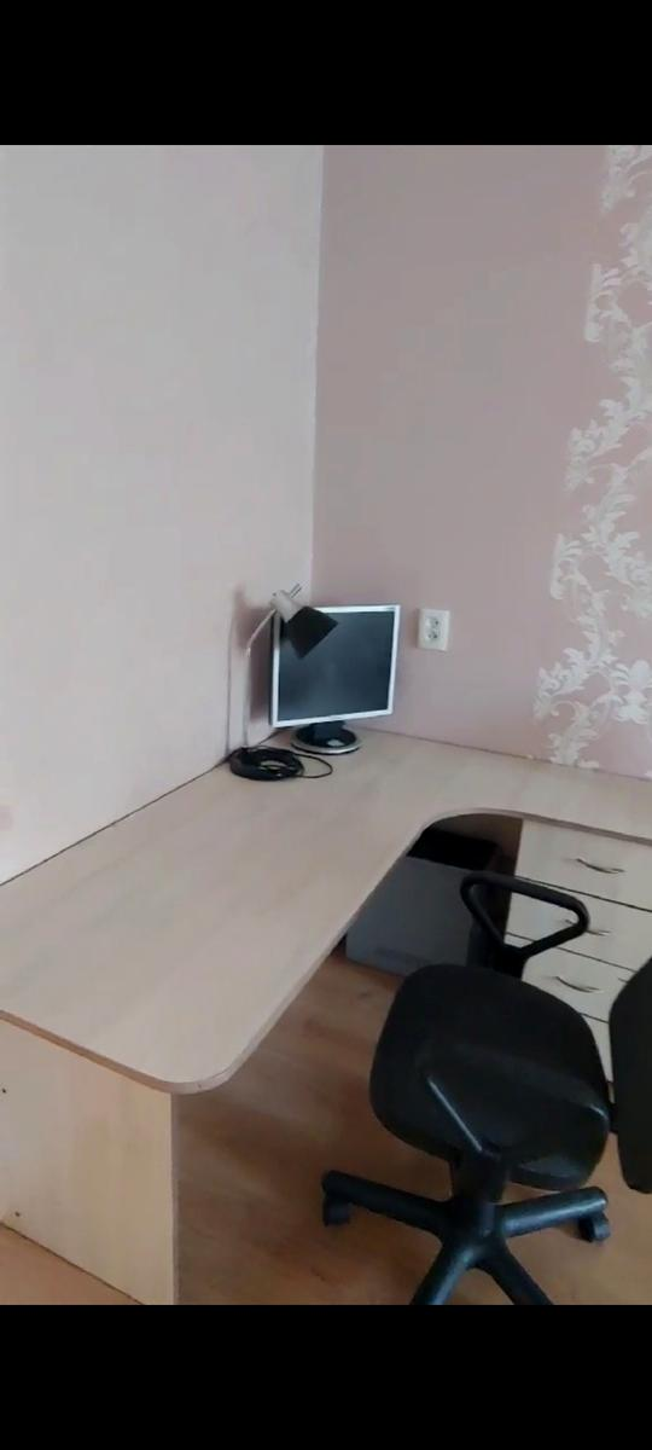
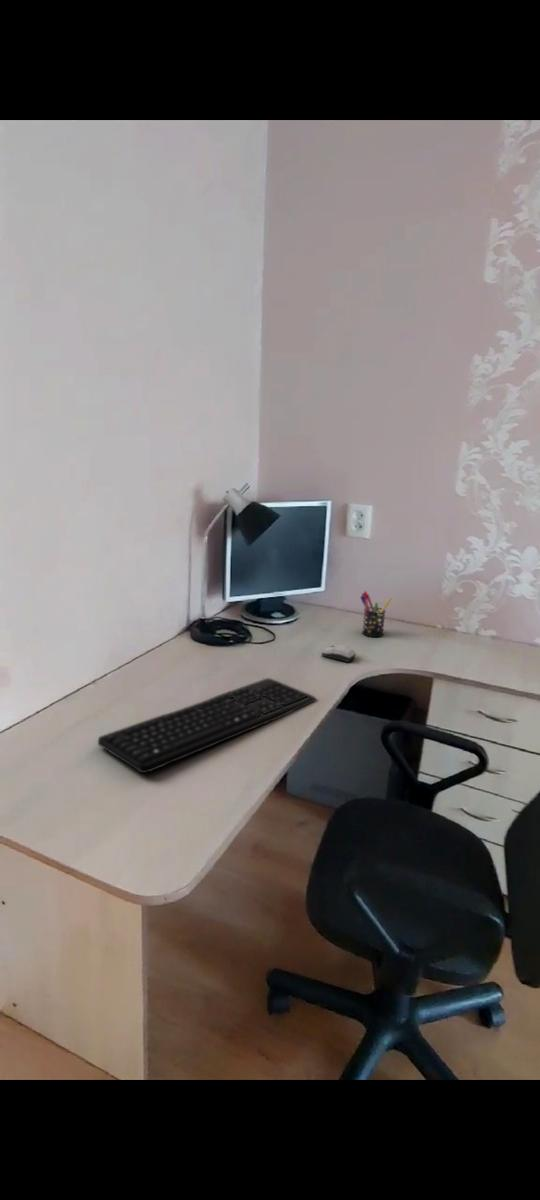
+ computer mouse [321,644,357,663]
+ pen holder [359,590,392,638]
+ keyboard [97,677,316,774]
